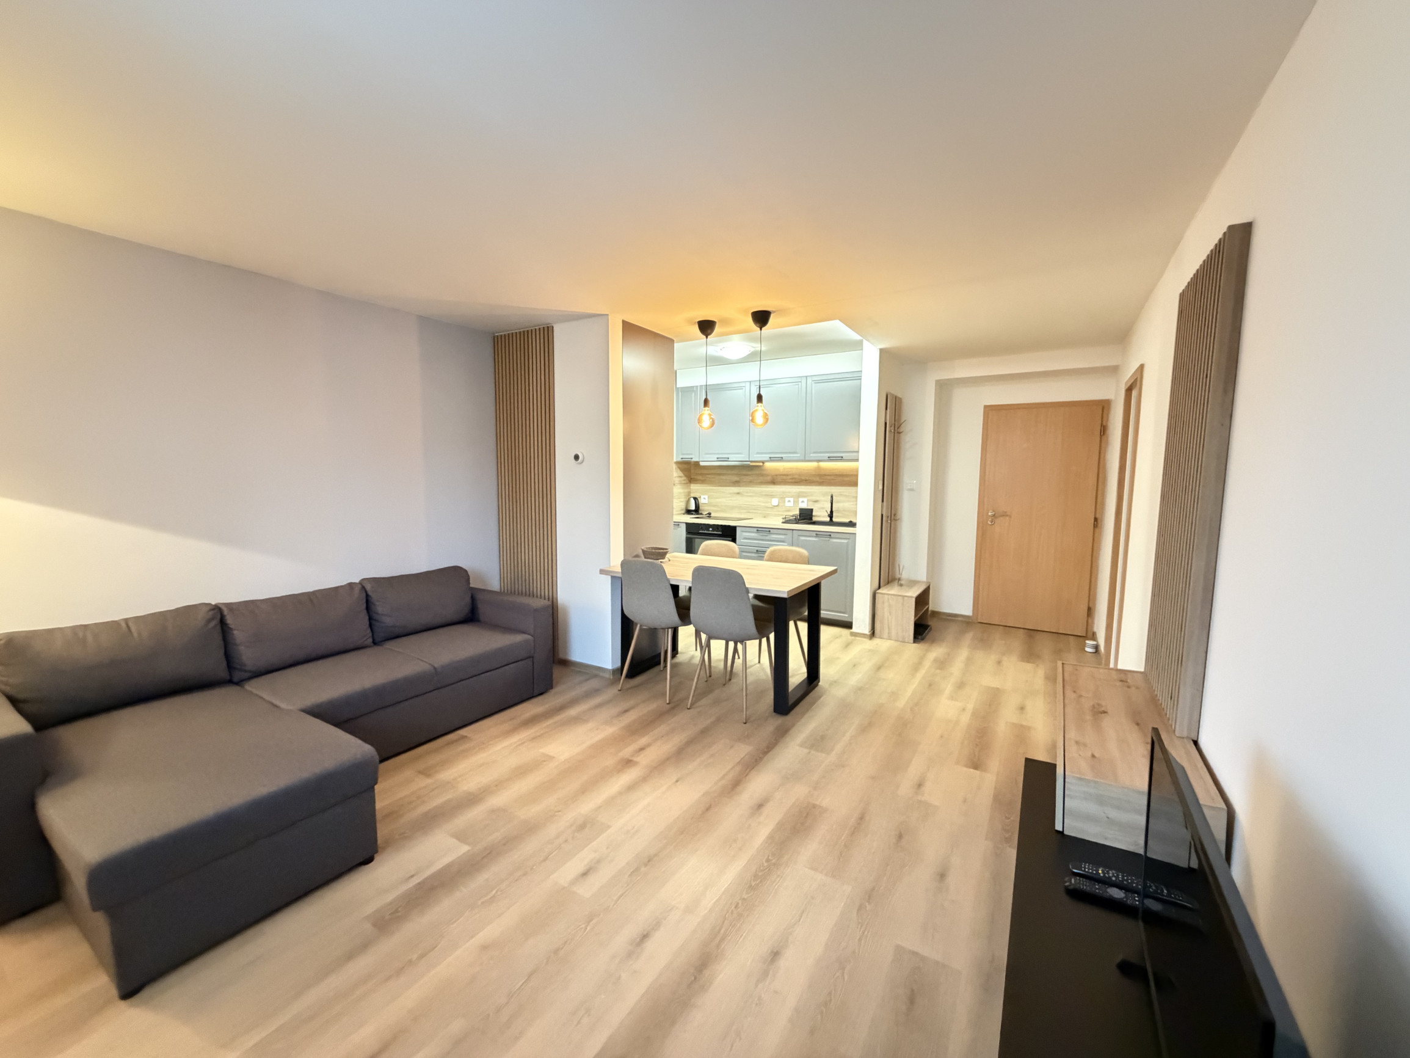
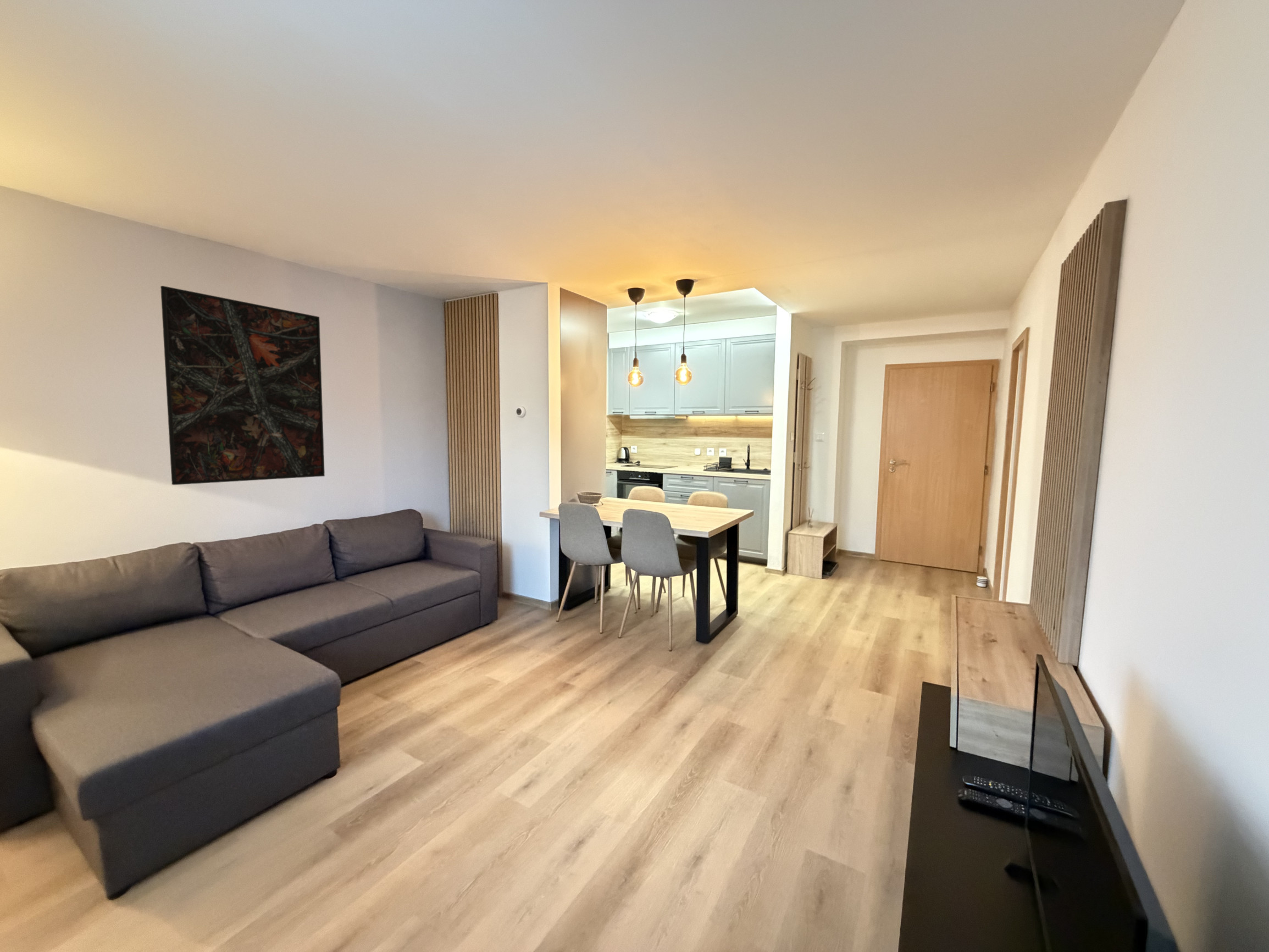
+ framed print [160,285,325,485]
